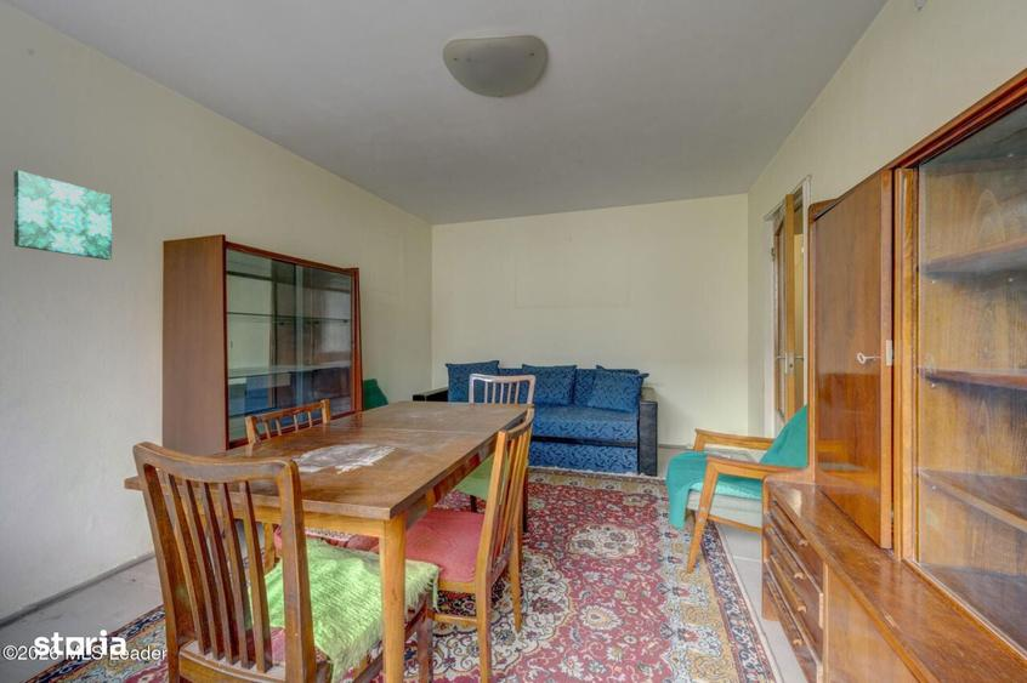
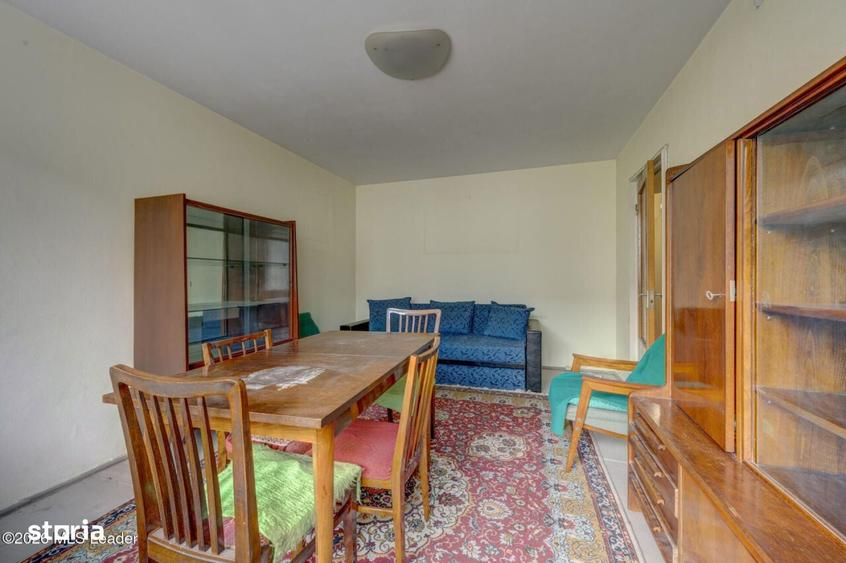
- wall art [12,170,113,261]
